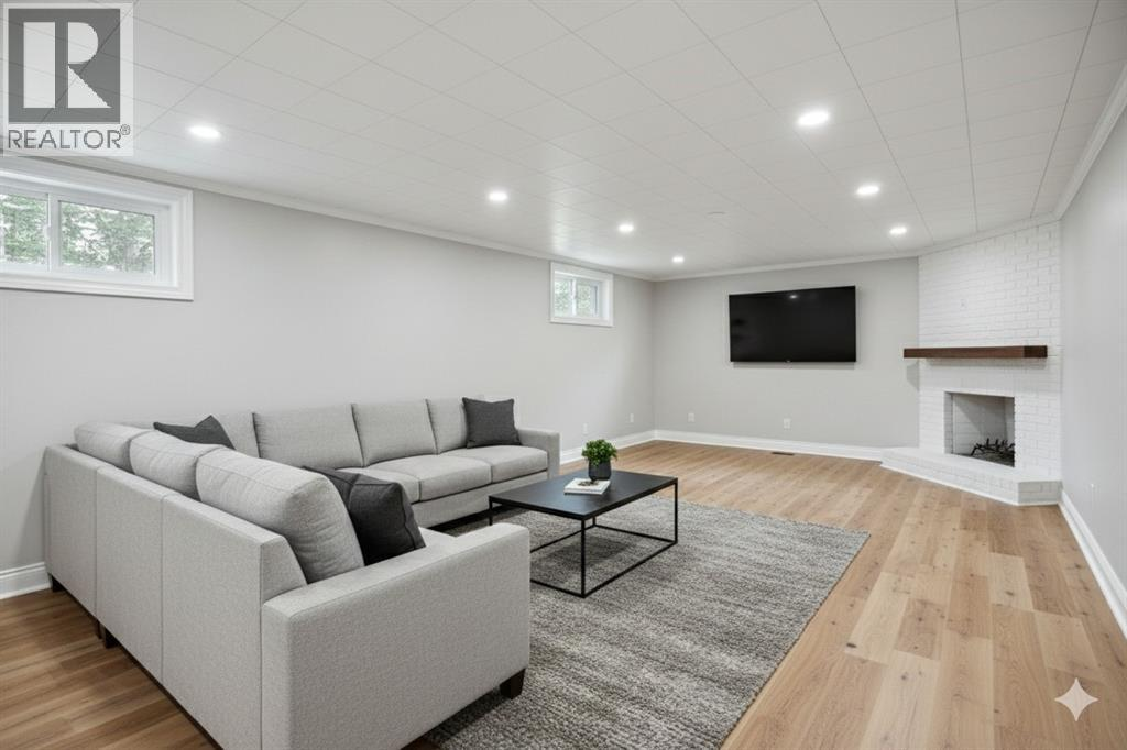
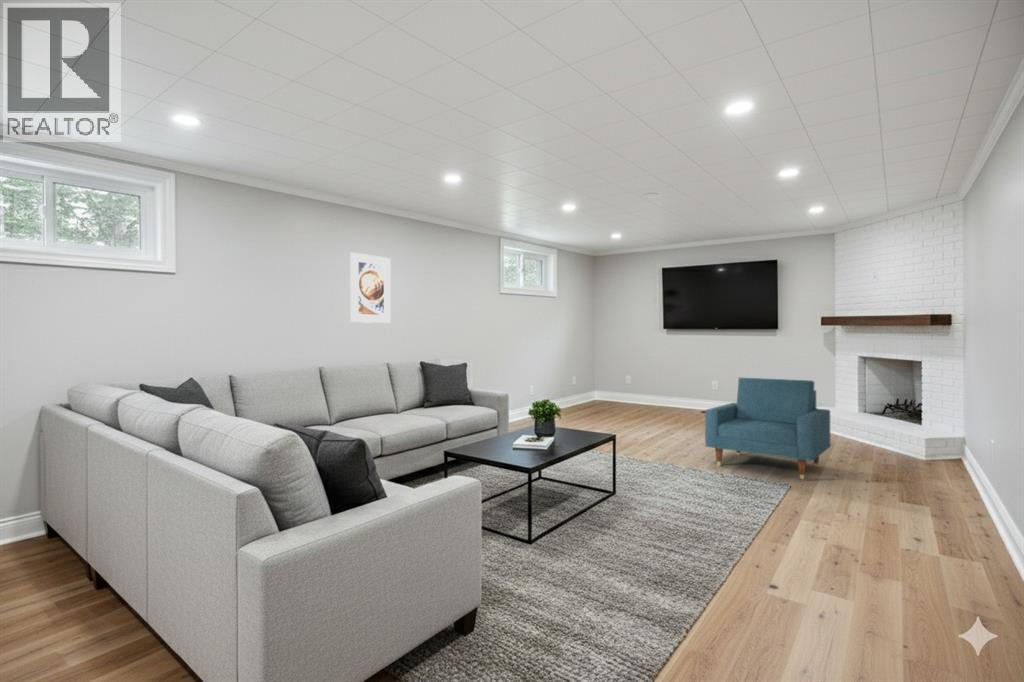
+ armchair [704,377,831,480]
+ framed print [349,251,392,324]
